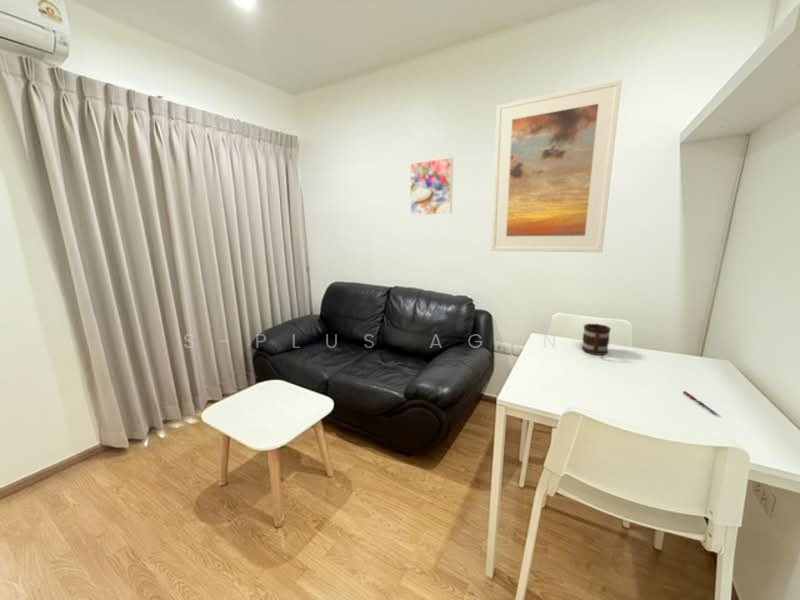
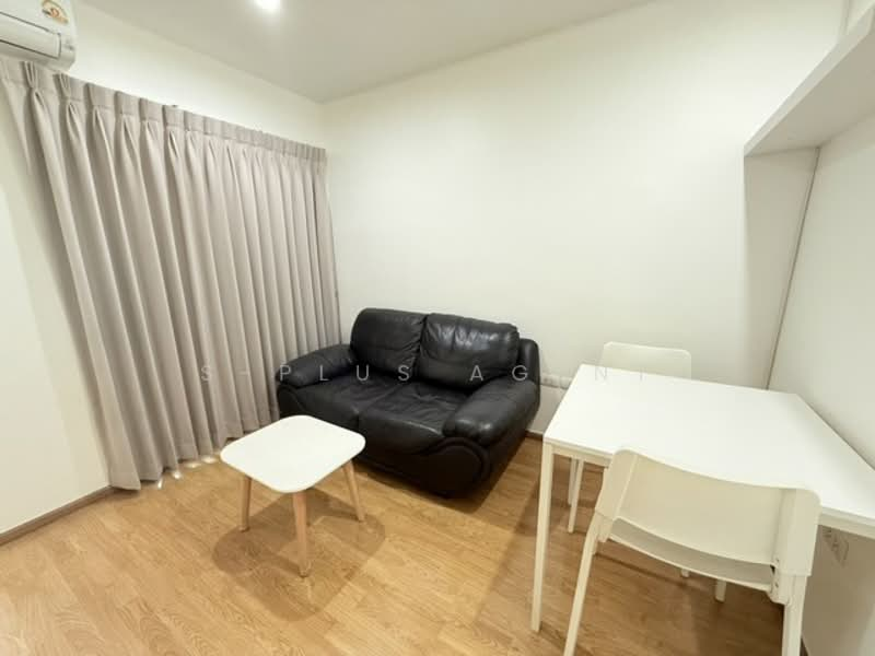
- pen [682,390,720,416]
- mug [581,323,612,356]
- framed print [409,156,454,216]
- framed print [490,79,623,253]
